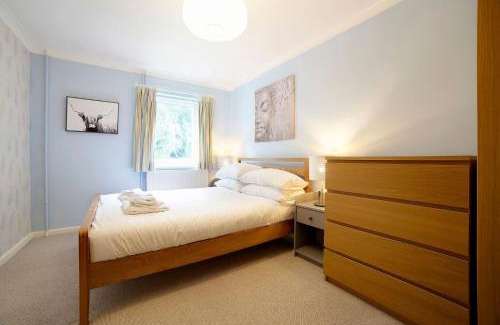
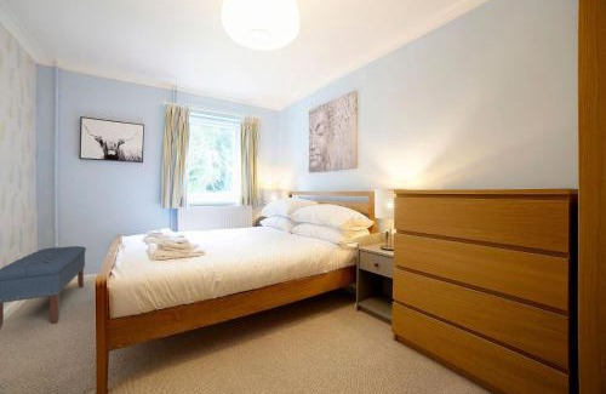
+ bench [0,245,87,330]
